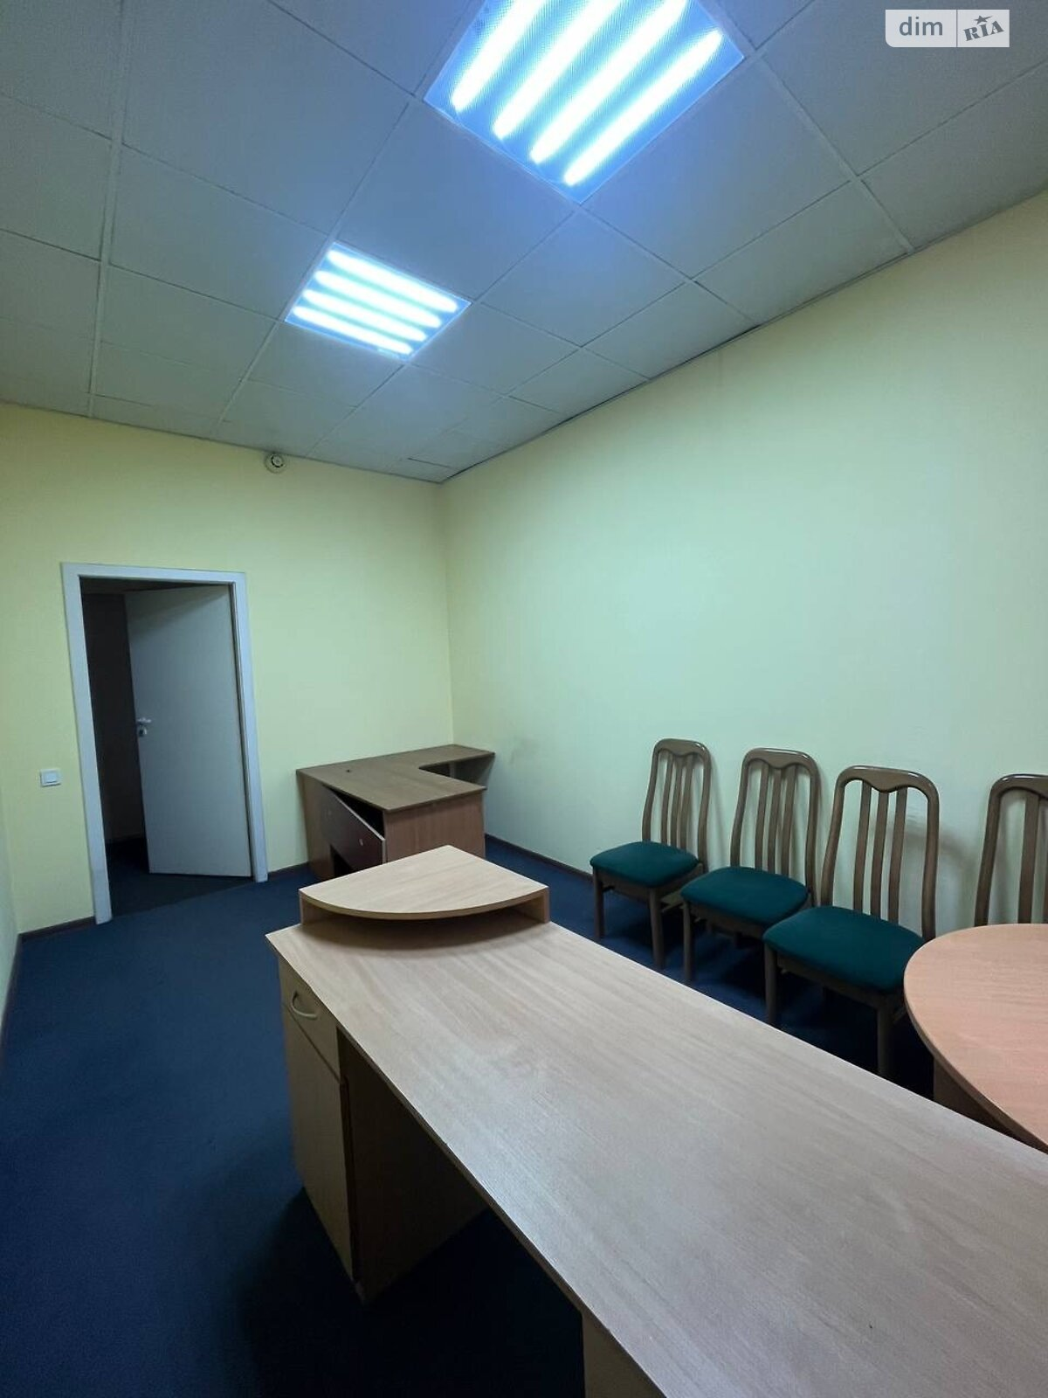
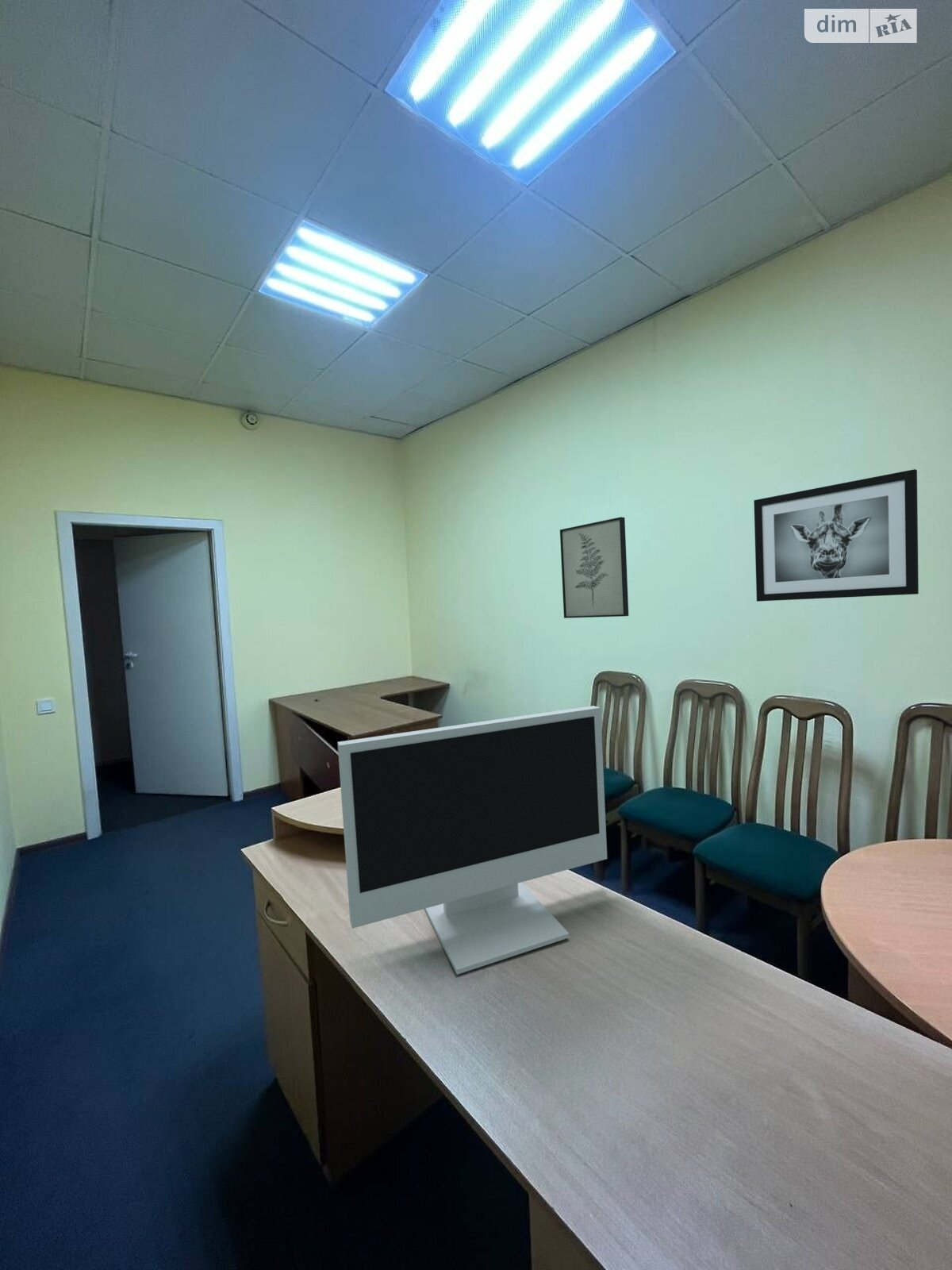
+ wall art [753,468,919,602]
+ monitor [337,705,608,976]
+ wall art [559,516,629,619]
